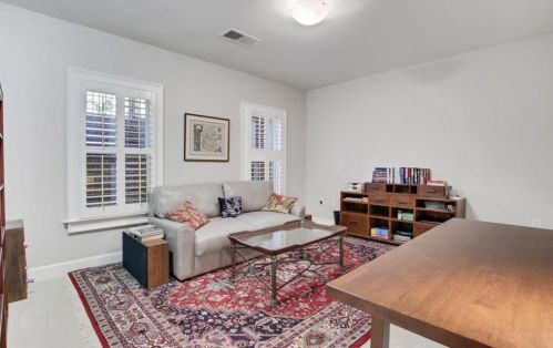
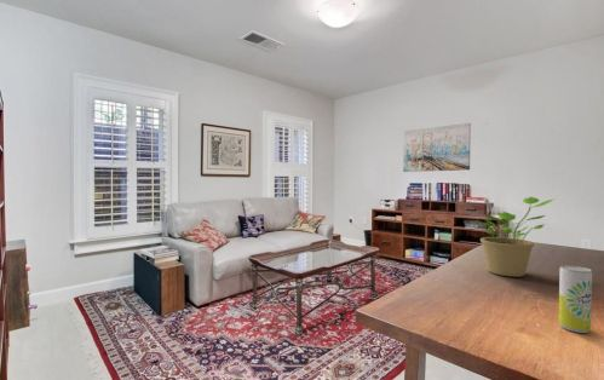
+ wall art [402,122,472,173]
+ beverage can [558,264,593,334]
+ potted plant [471,196,558,278]
